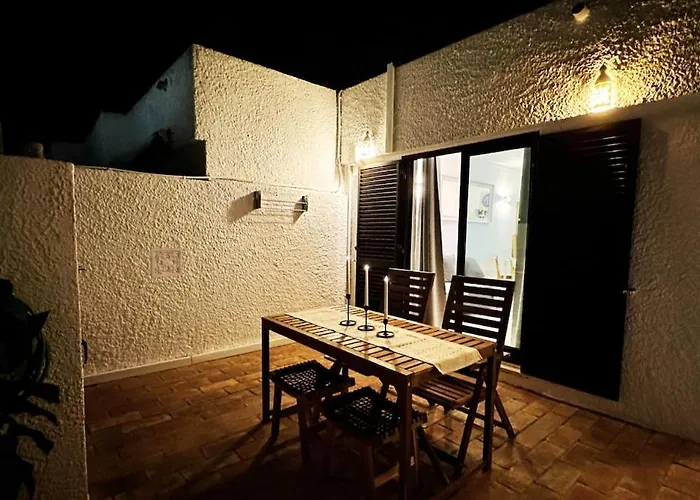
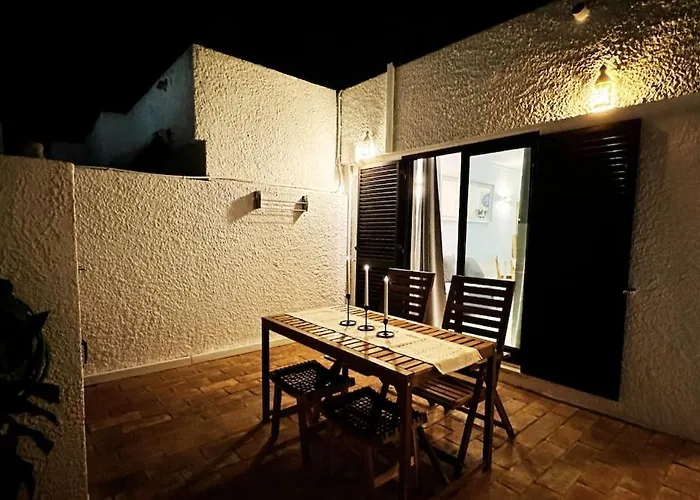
- wall ornament [149,247,183,279]
